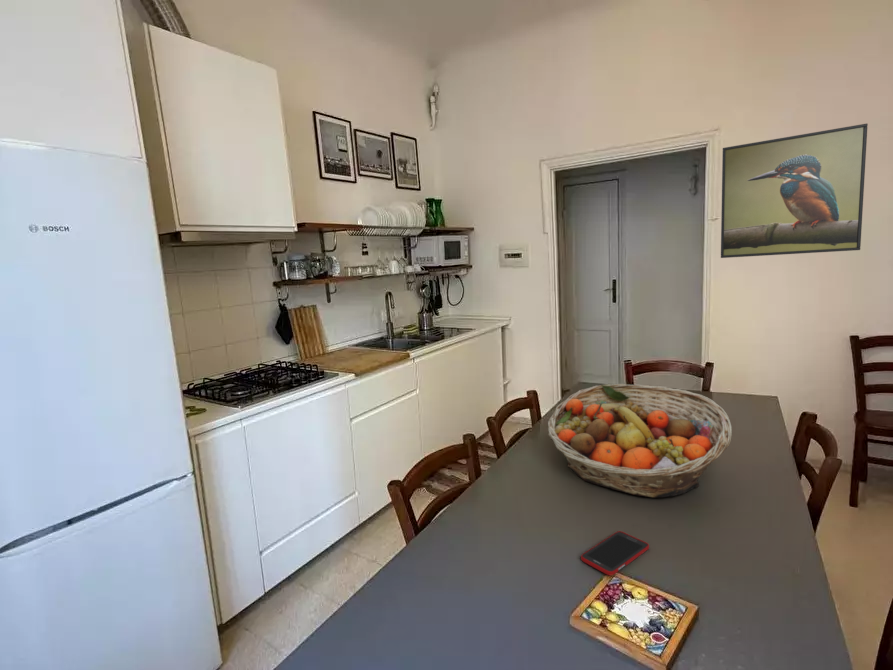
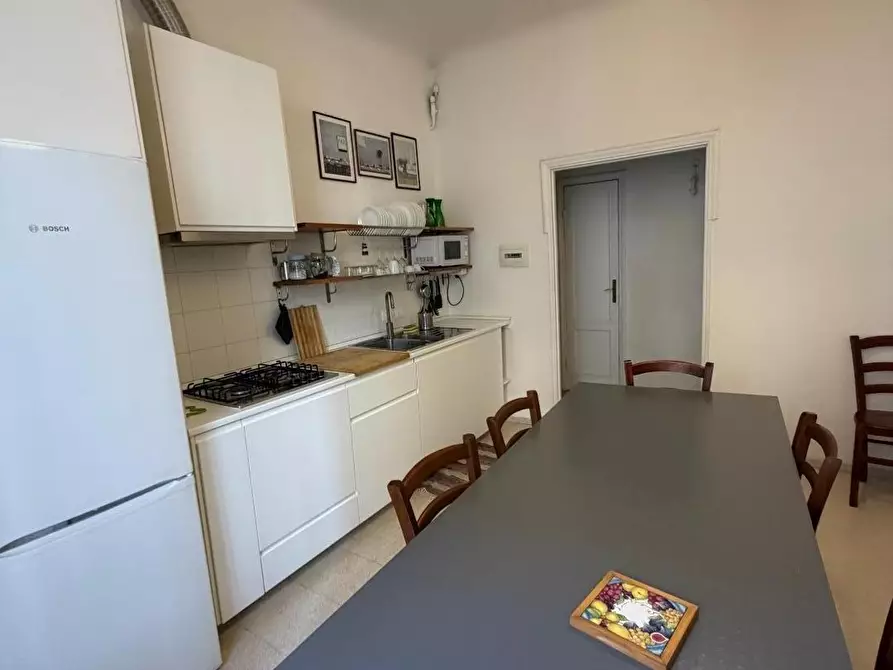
- fruit basket [547,383,733,498]
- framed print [720,123,869,259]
- cell phone [580,530,650,577]
